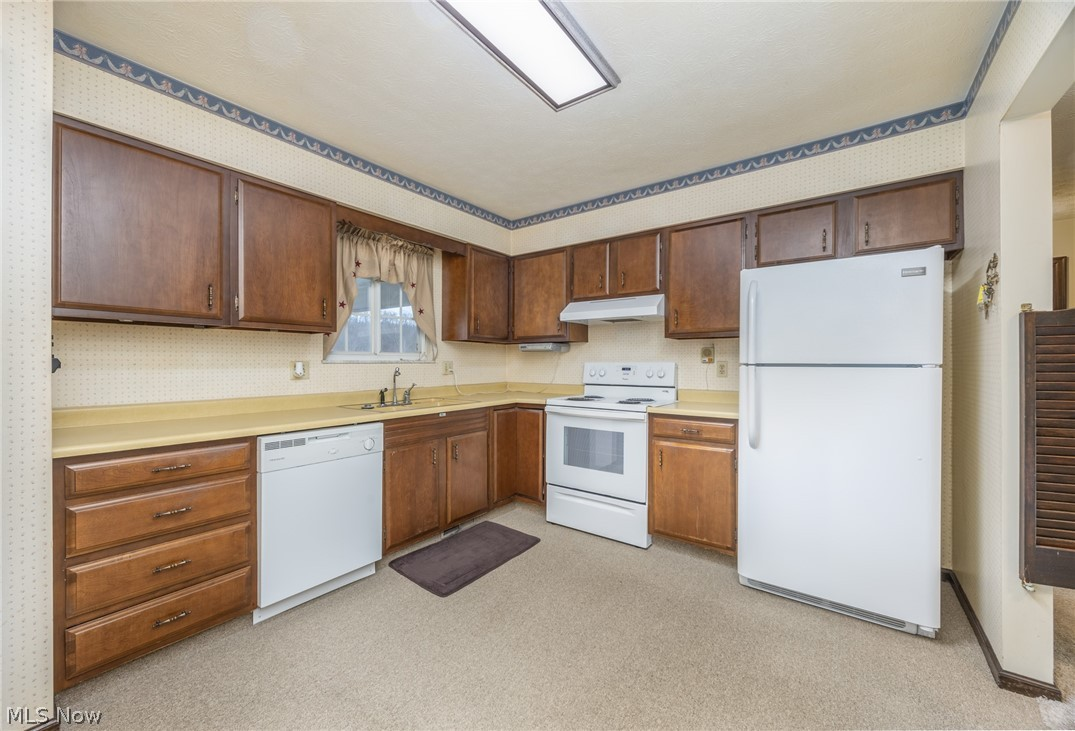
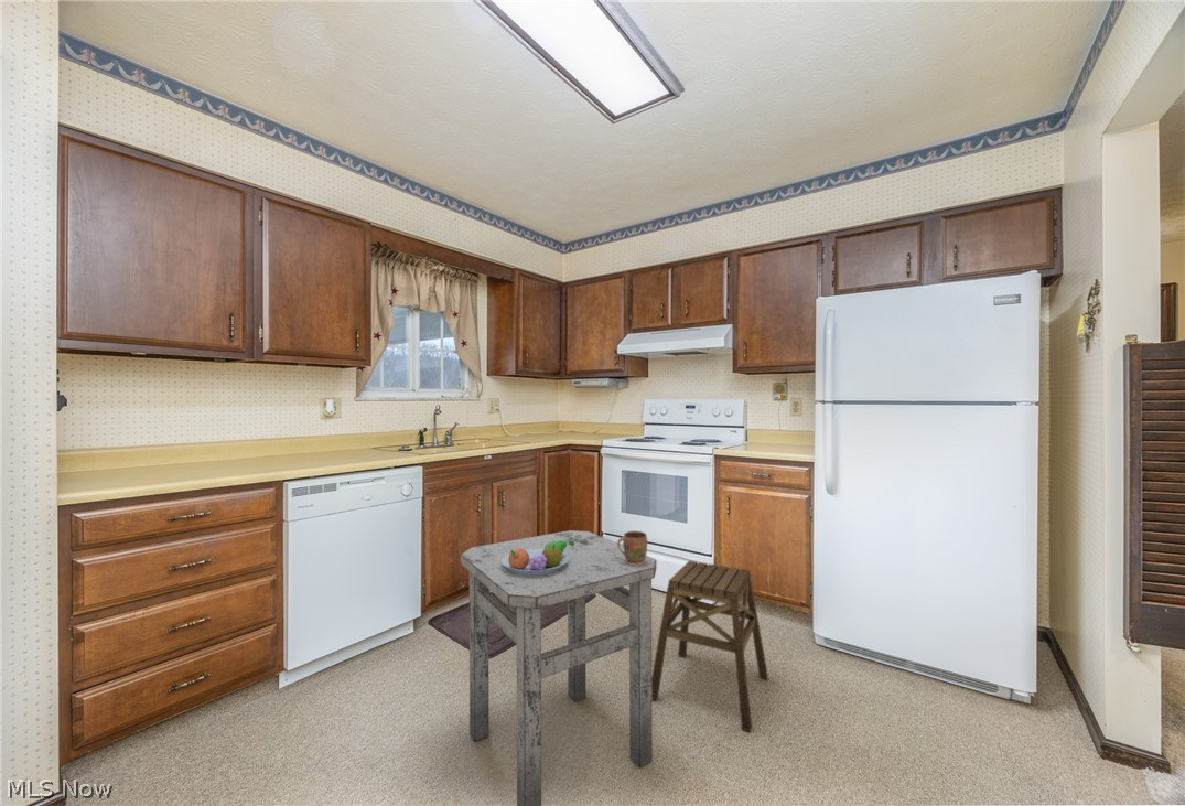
+ fruit bowl [502,540,574,576]
+ stool [651,559,769,733]
+ side table [460,529,658,806]
+ mug [616,530,648,566]
